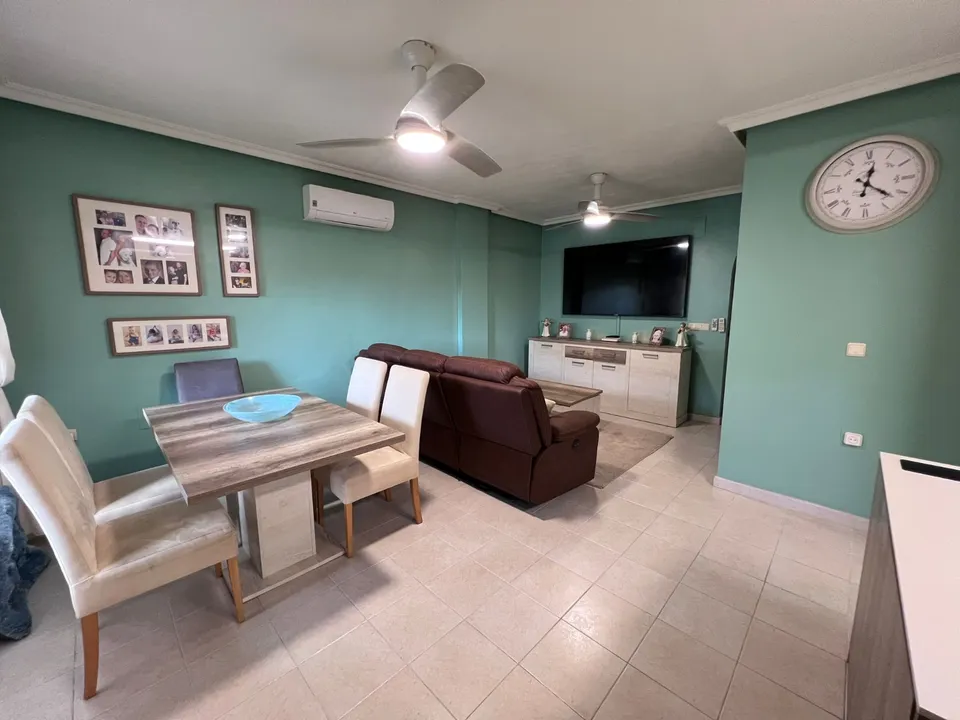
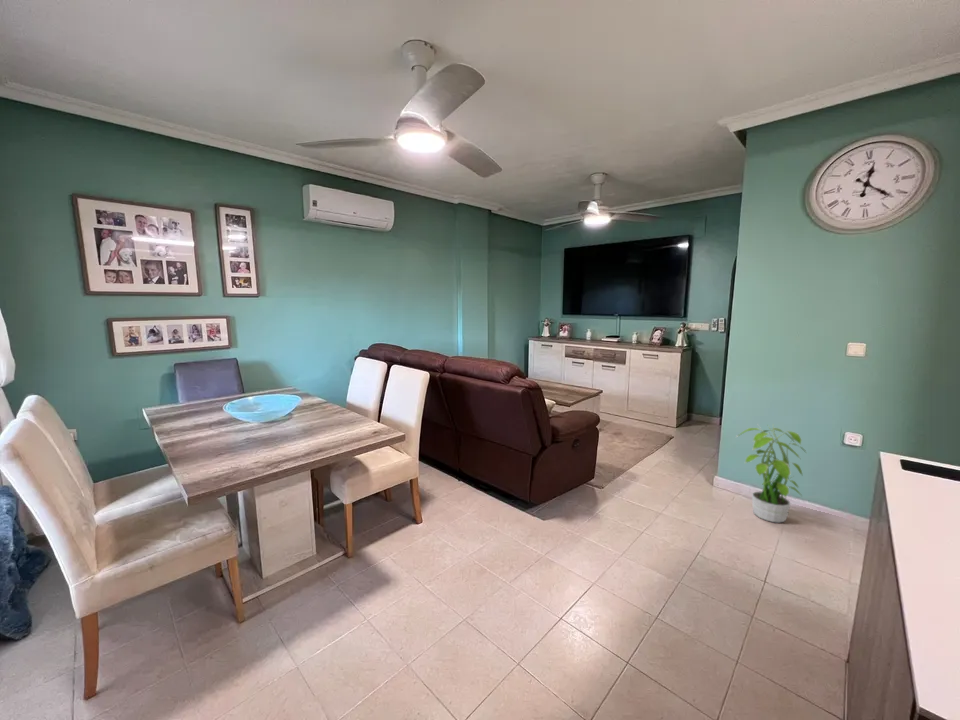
+ potted plant [735,422,807,524]
